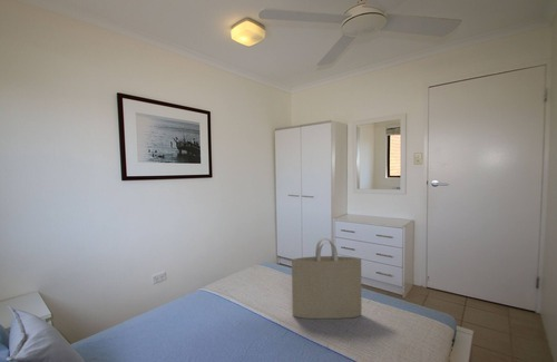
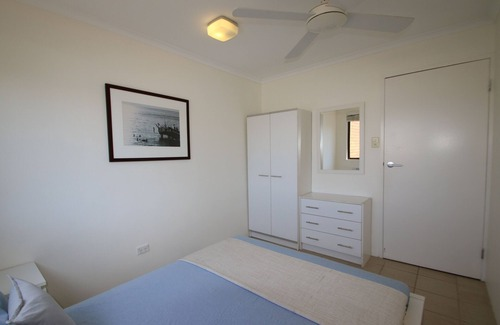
- tote bag [291,237,362,320]
